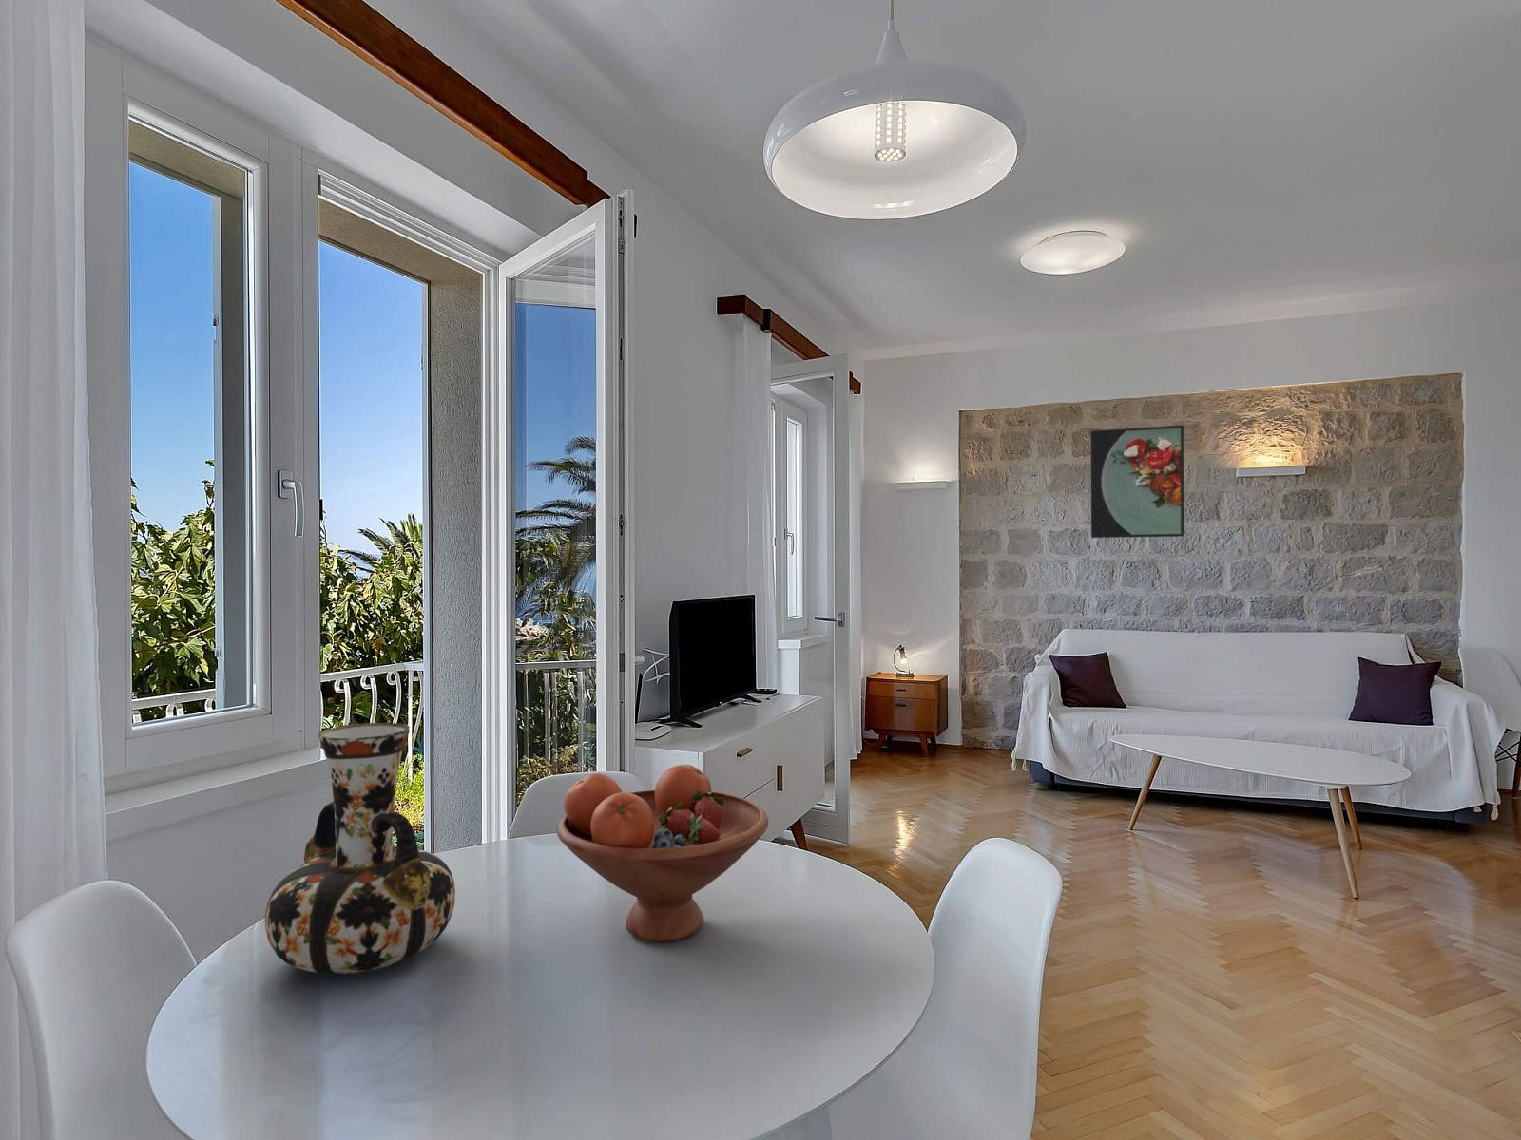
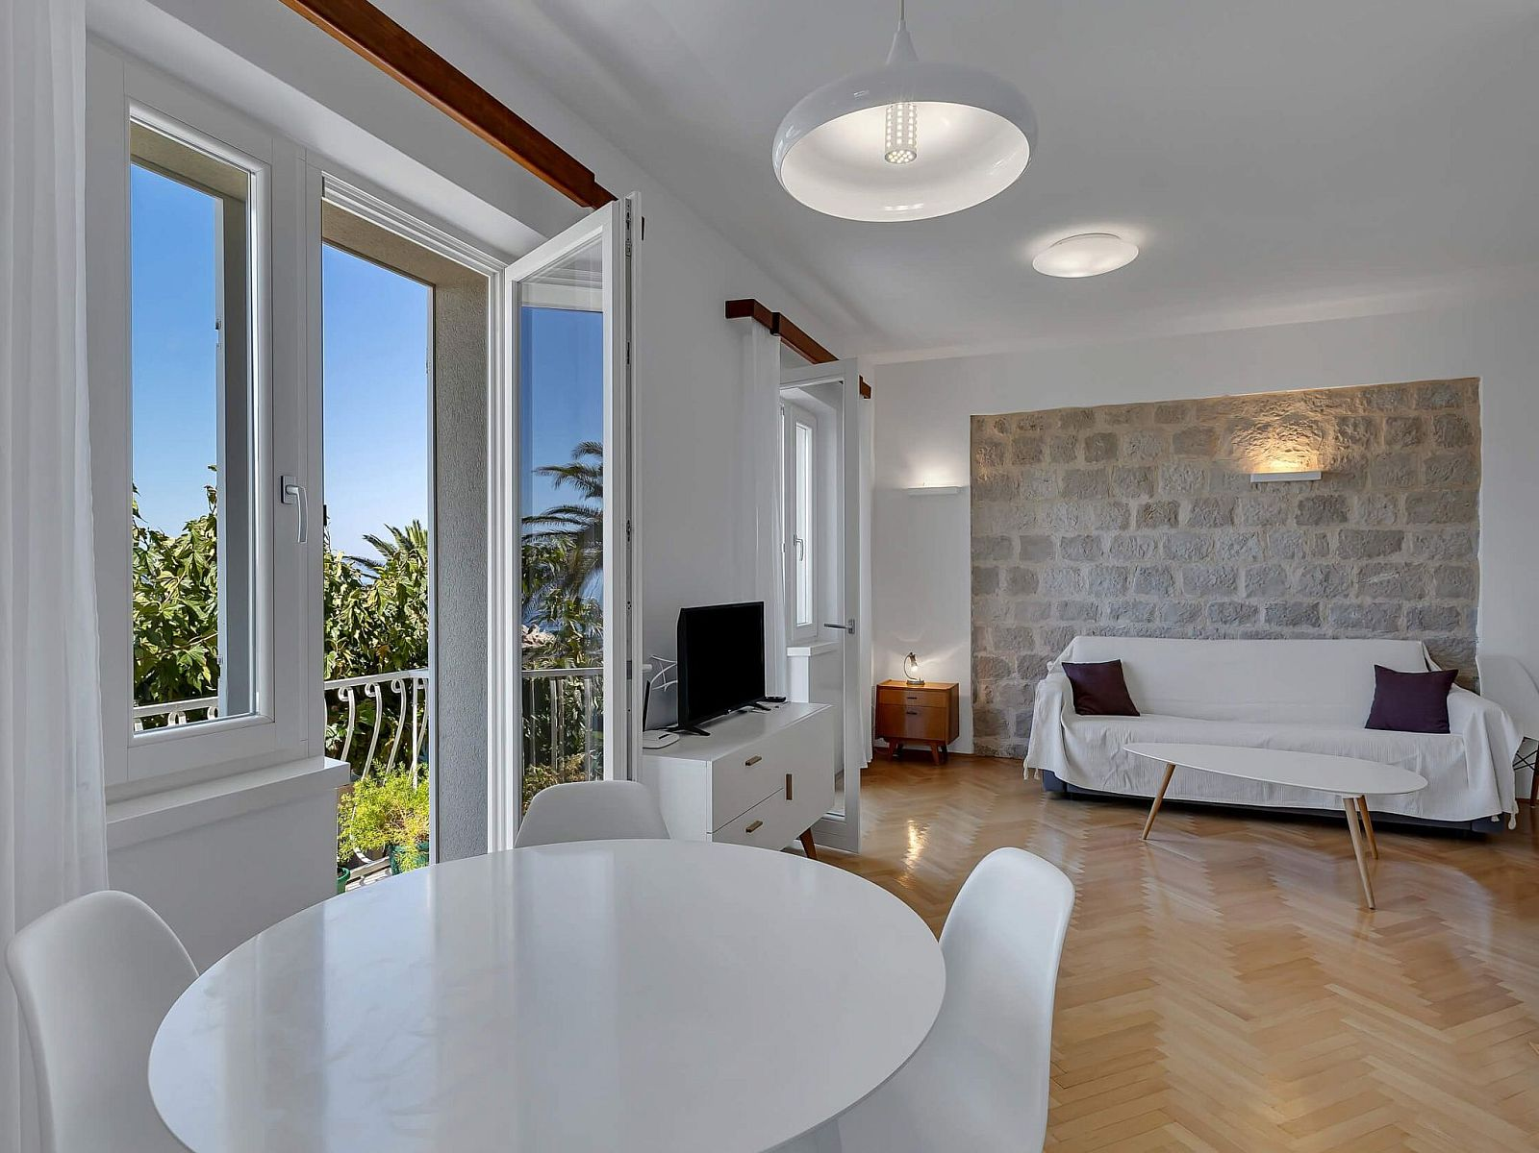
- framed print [1090,425,1184,539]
- fruit bowl [556,764,769,944]
- vase [265,721,456,976]
